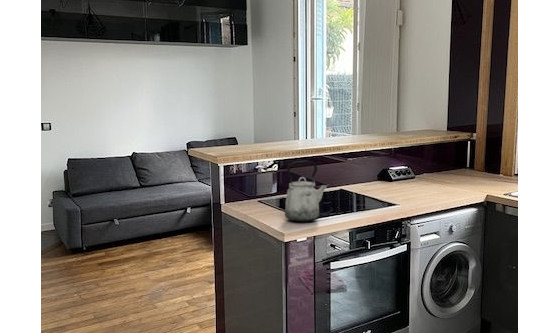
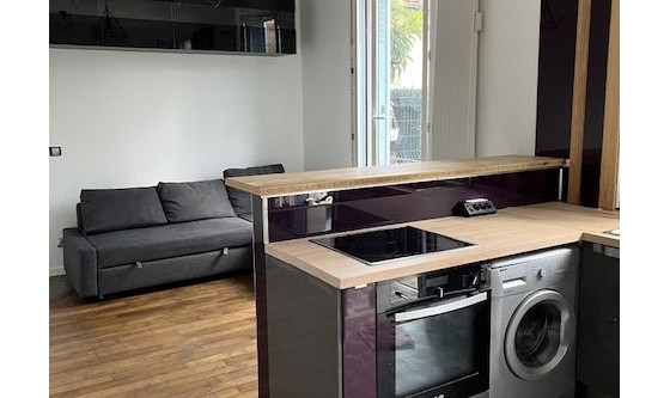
- kettle [284,160,328,223]
